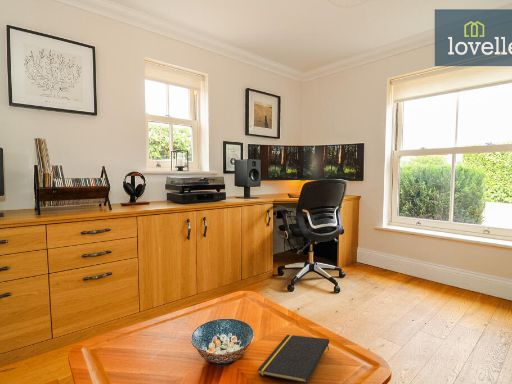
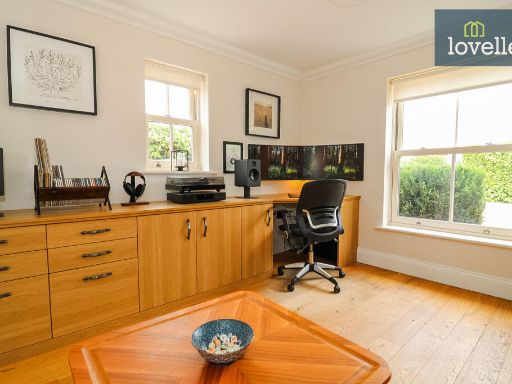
- notepad [257,334,330,384]
